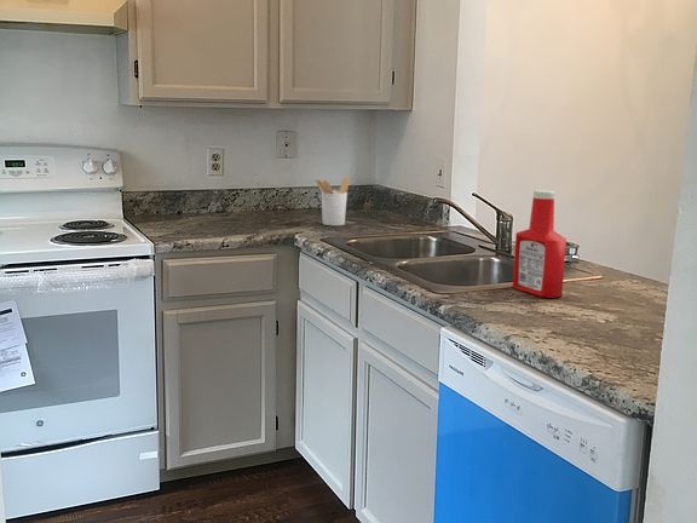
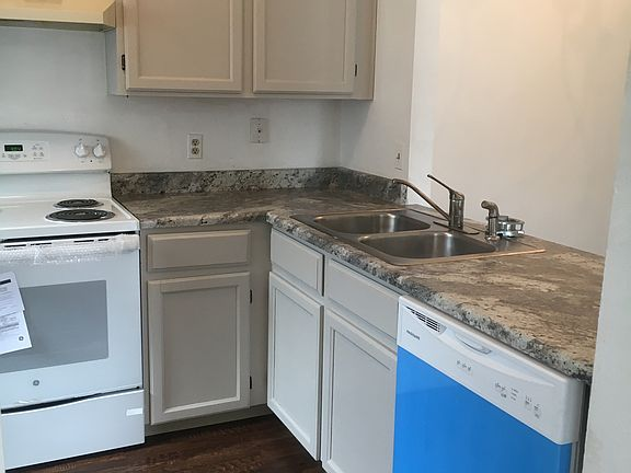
- soap bottle [512,189,568,299]
- utensil holder [313,176,351,226]
